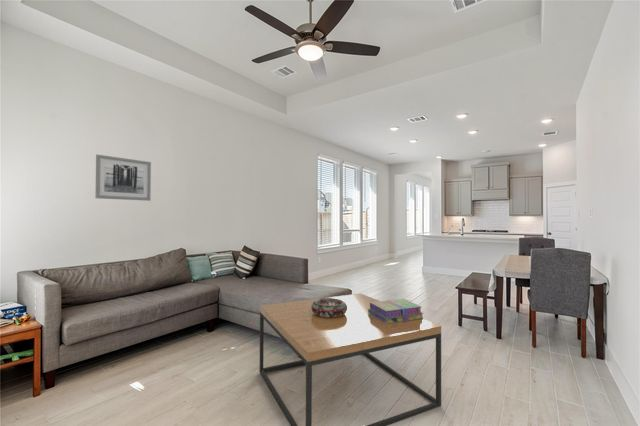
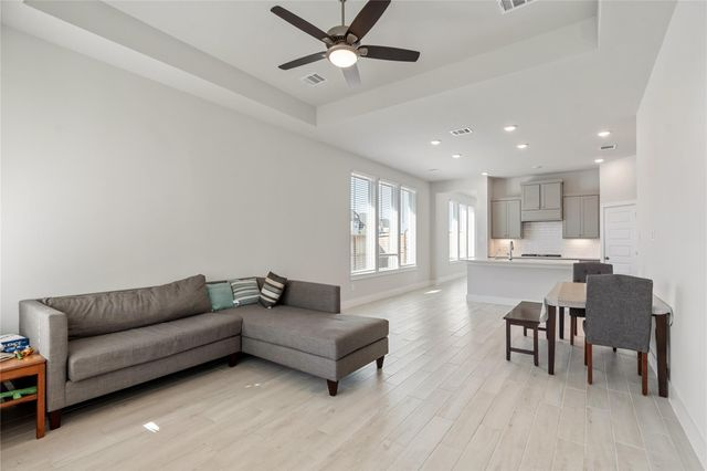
- coffee table [259,293,442,426]
- stack of books [368,298,425,324]
- wall art [94,154,152,202]
- decorative bowl [311,297,348,317]
